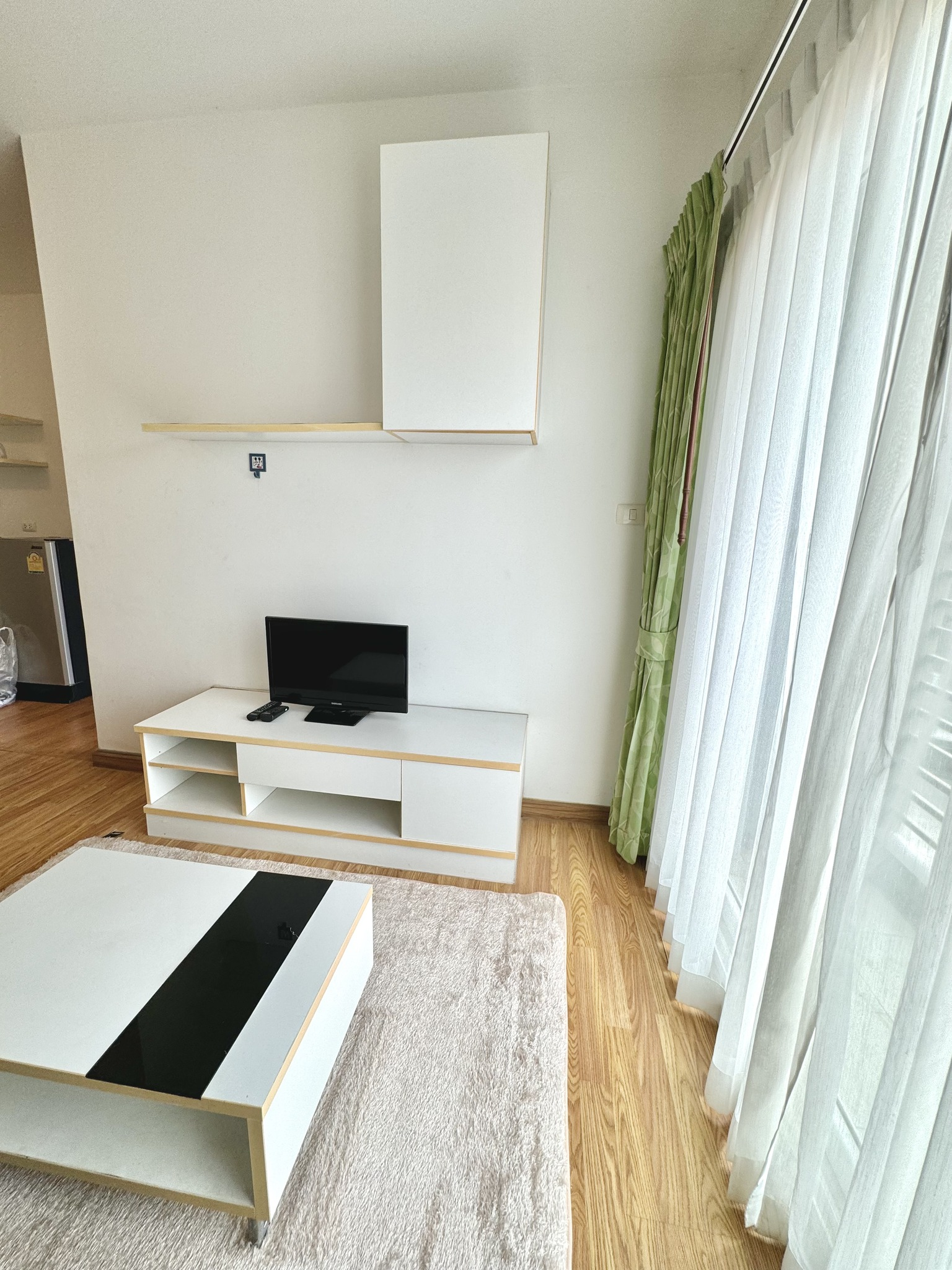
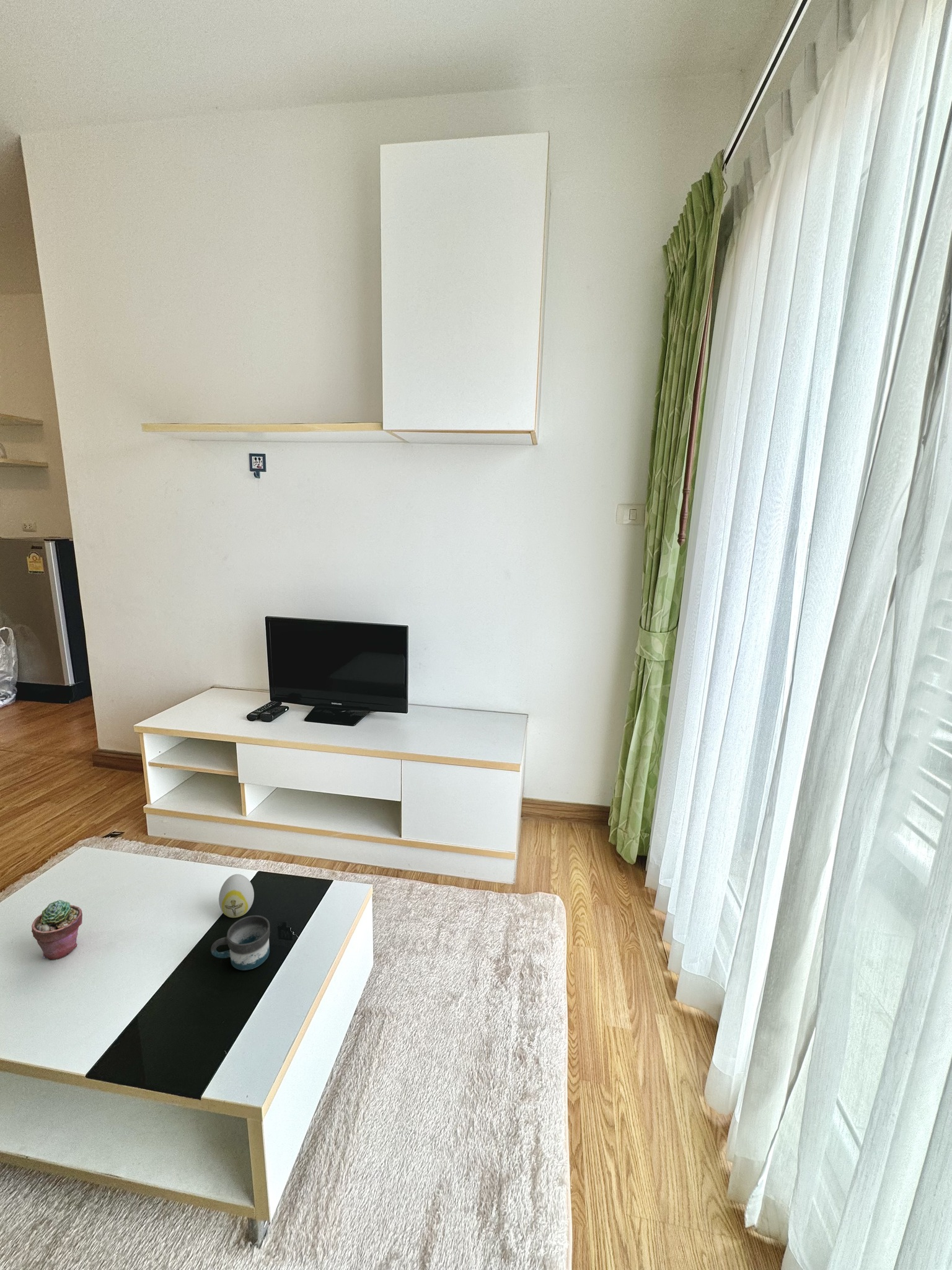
+ decorative egg [218,874,255,918]
+ potted succulent [31,899,83,961]
+ mug [210,915,270,971]
